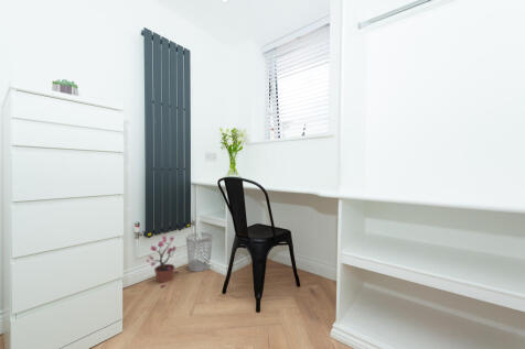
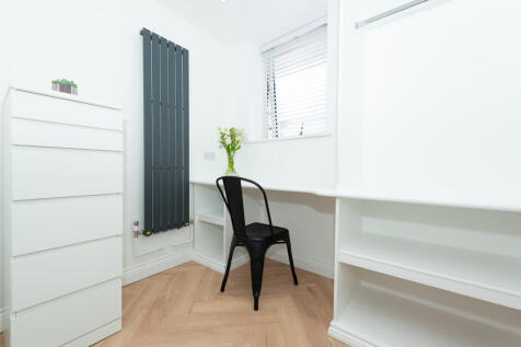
- potted plant [144,235,180,288]
- wastebasket [185,231,214,273]
